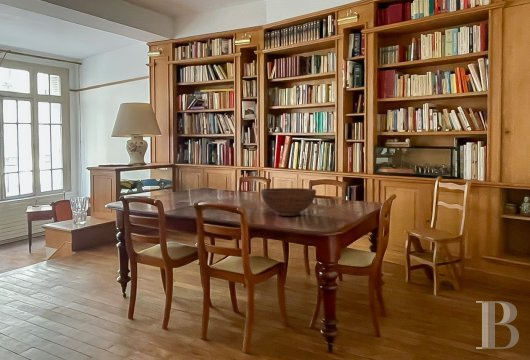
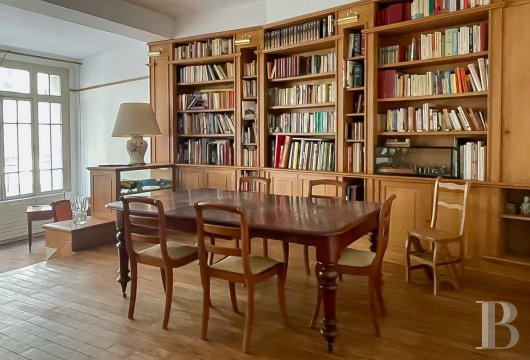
- fruit bowl [260,187,317,217]
